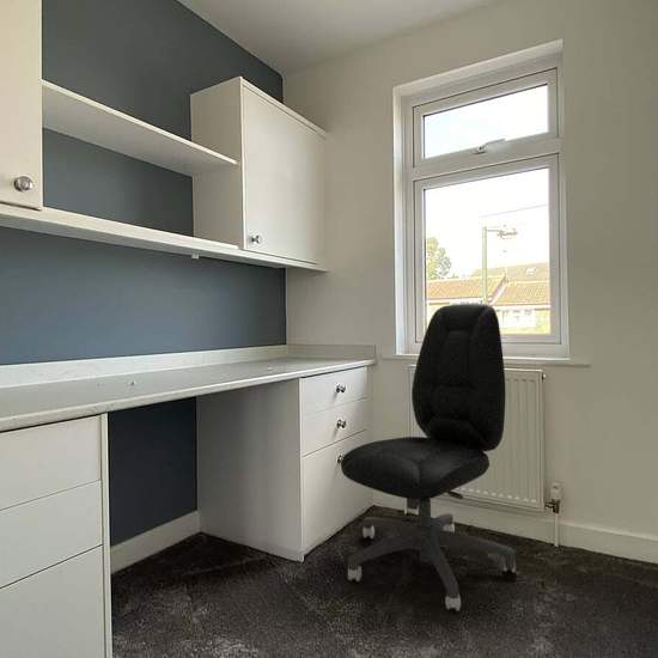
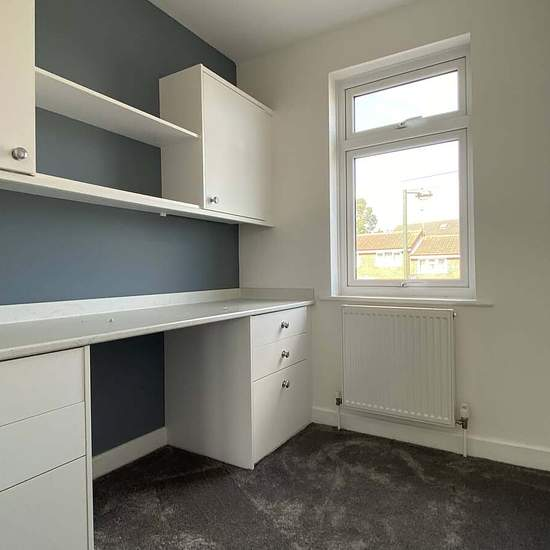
- office chair [340,303,517,611]
